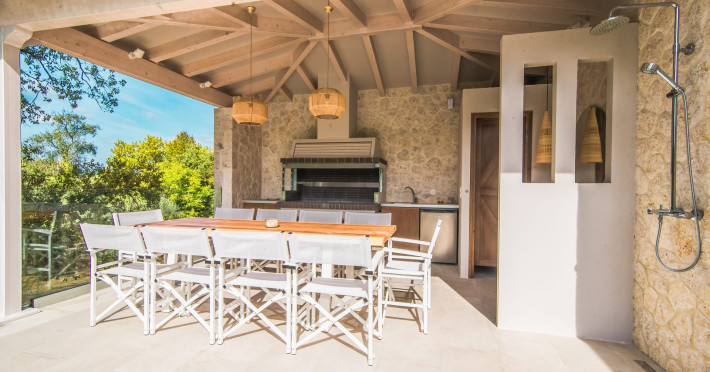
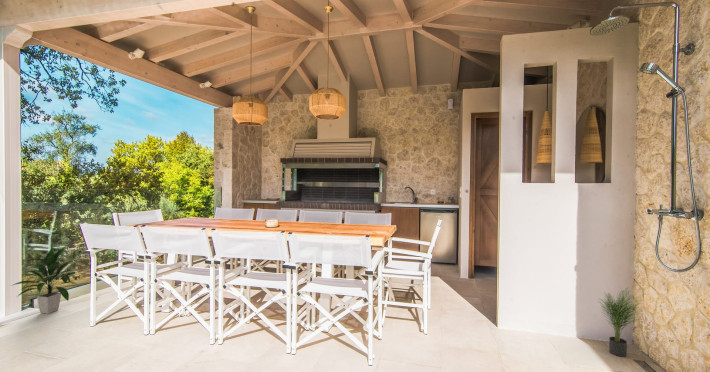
+ potted plant [598,286,646,358]
+ indoor plant [10,245,80,315]
